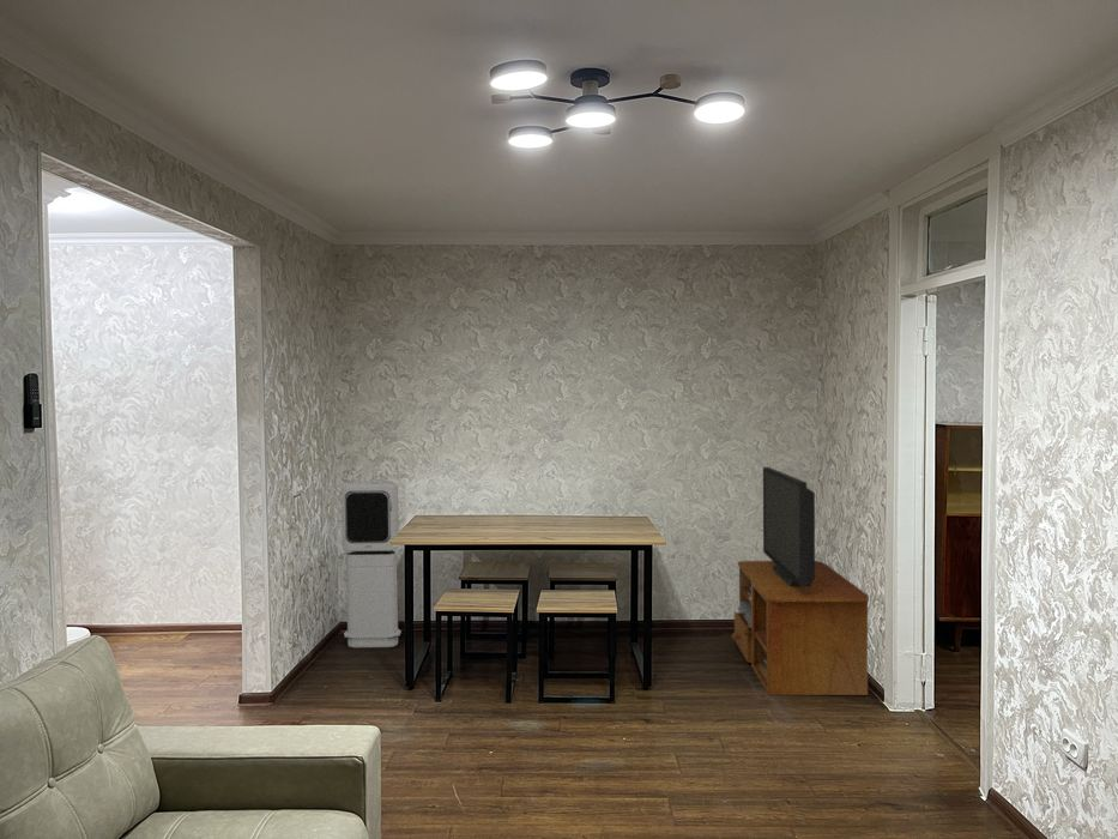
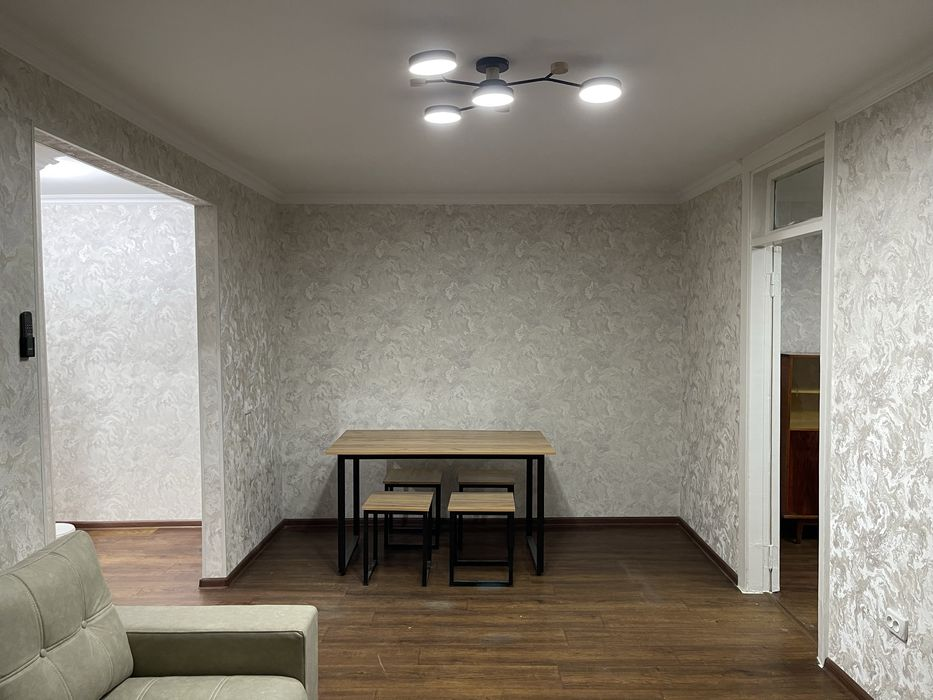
- air purifier [340,478,403,648]
- tv stand [731,466,870,696]
